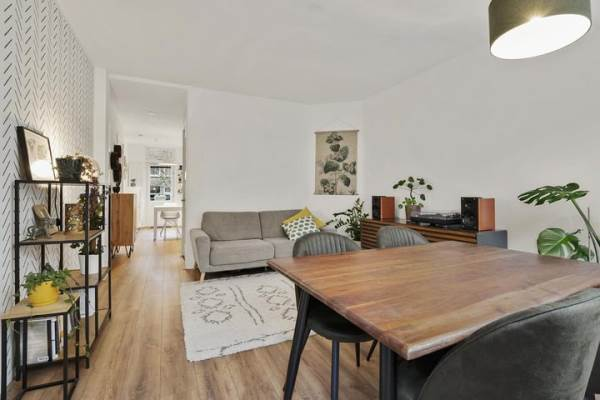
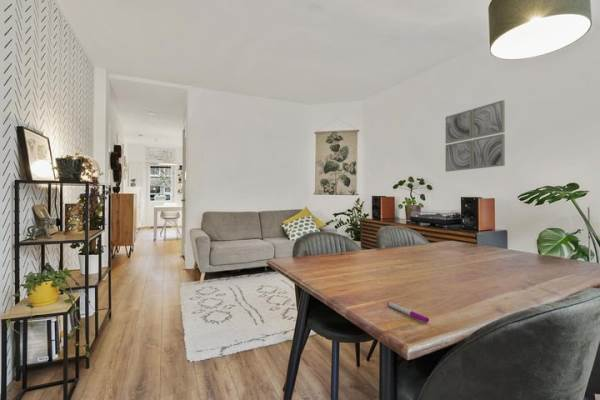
+ wall art [444,99,506,173]
+ pen [386,301,430,324]
